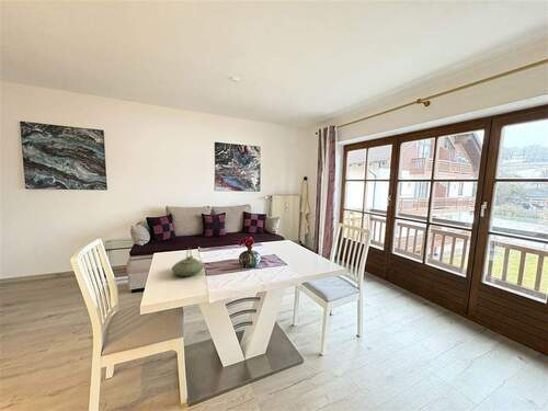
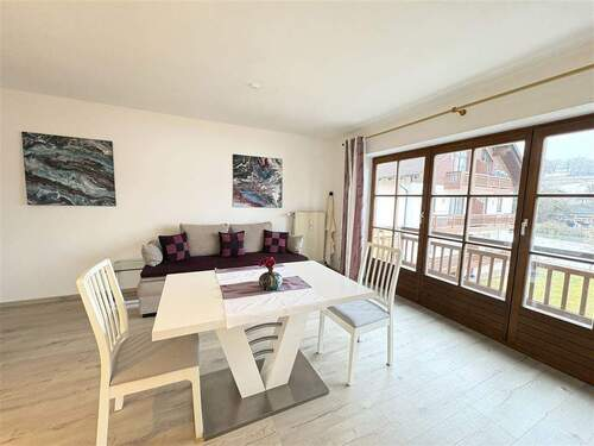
- teapot [171,247,206,277]
